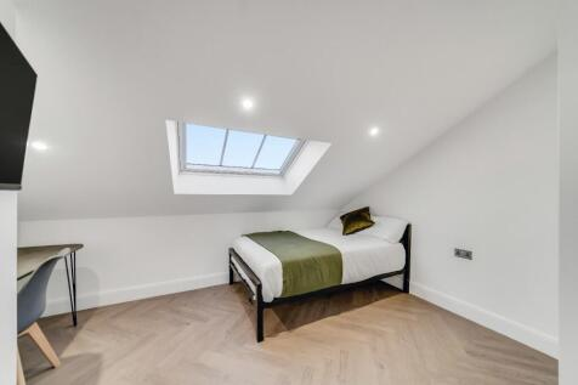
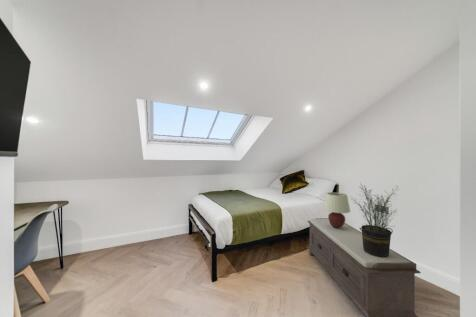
+ bench [307,217,422,317]
+ table lamp [323,191,352,229]
+ potted plant [348,181,399,258]
